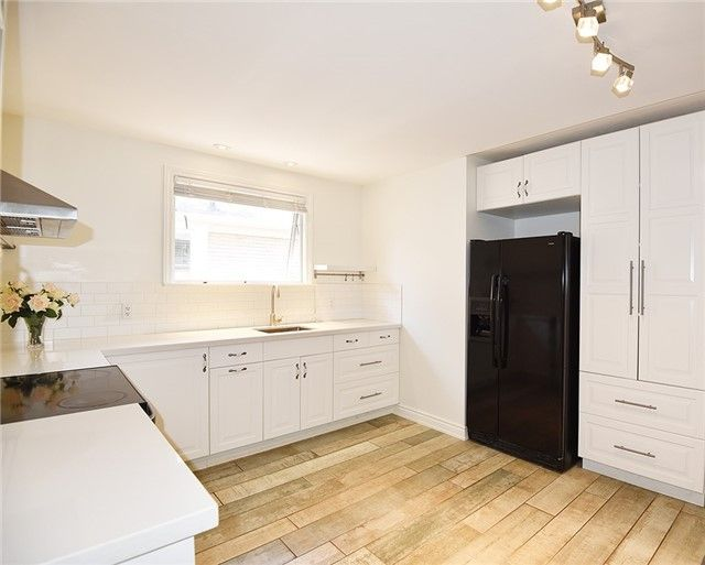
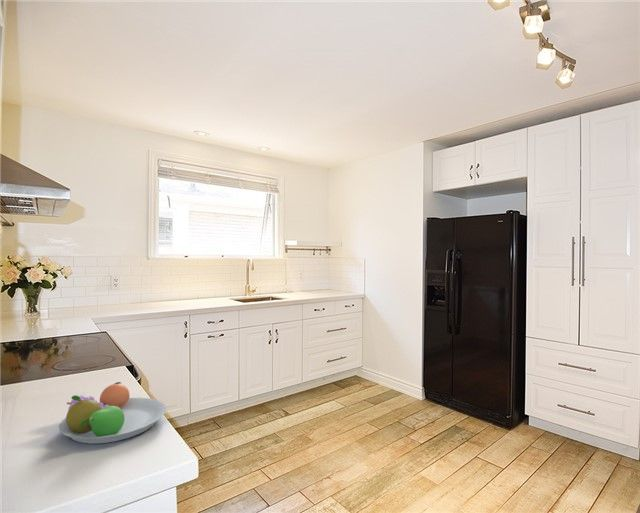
+ fruit bowl [58,381,167,445]
